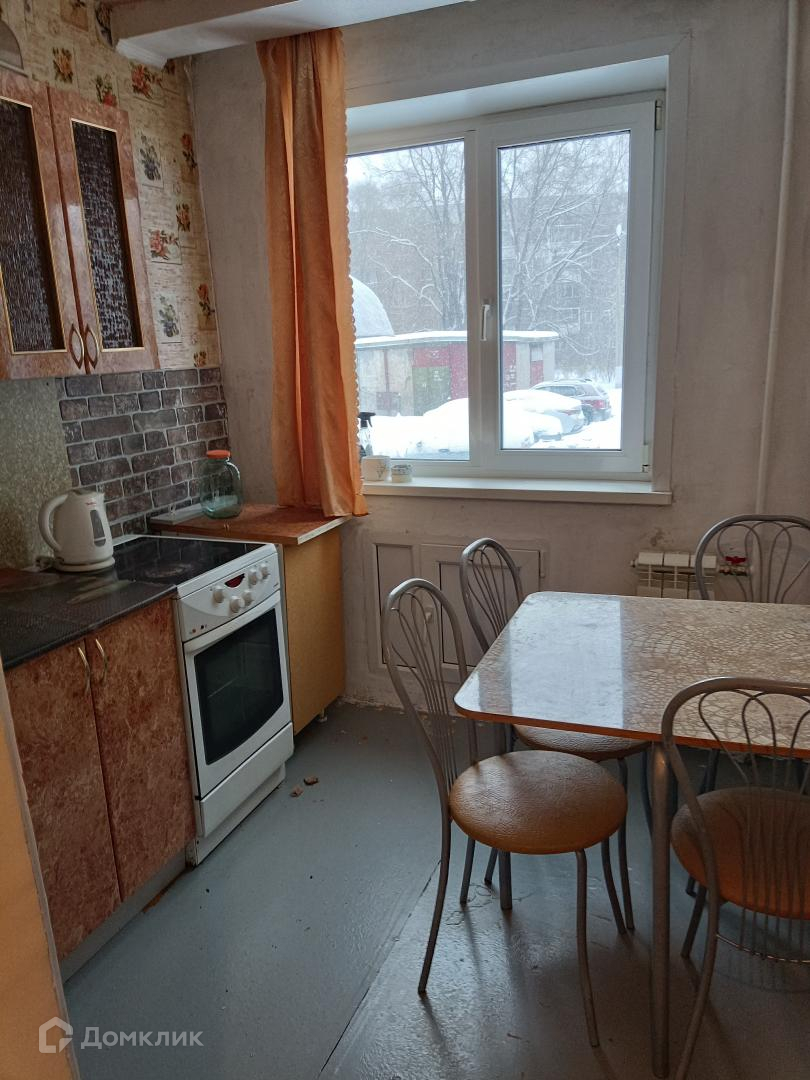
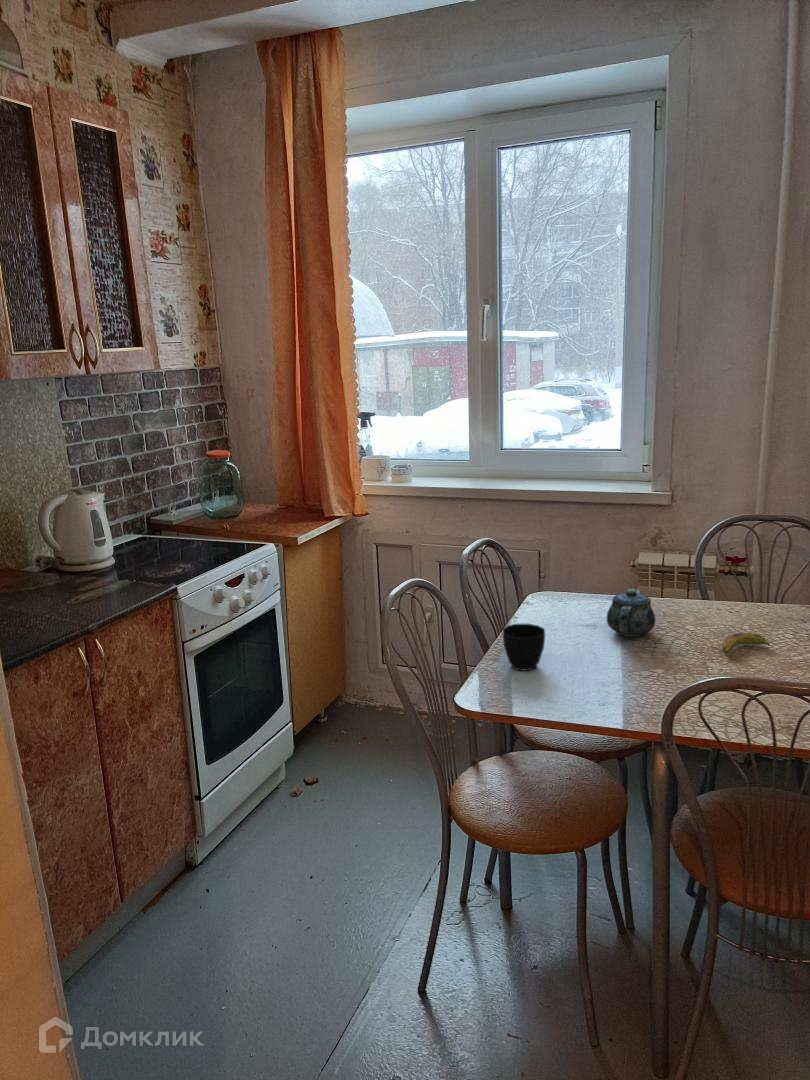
+ banana [721,632,771,655]
+ chinaware [606,588,656,638]
+ cup [502,623,546,672]
